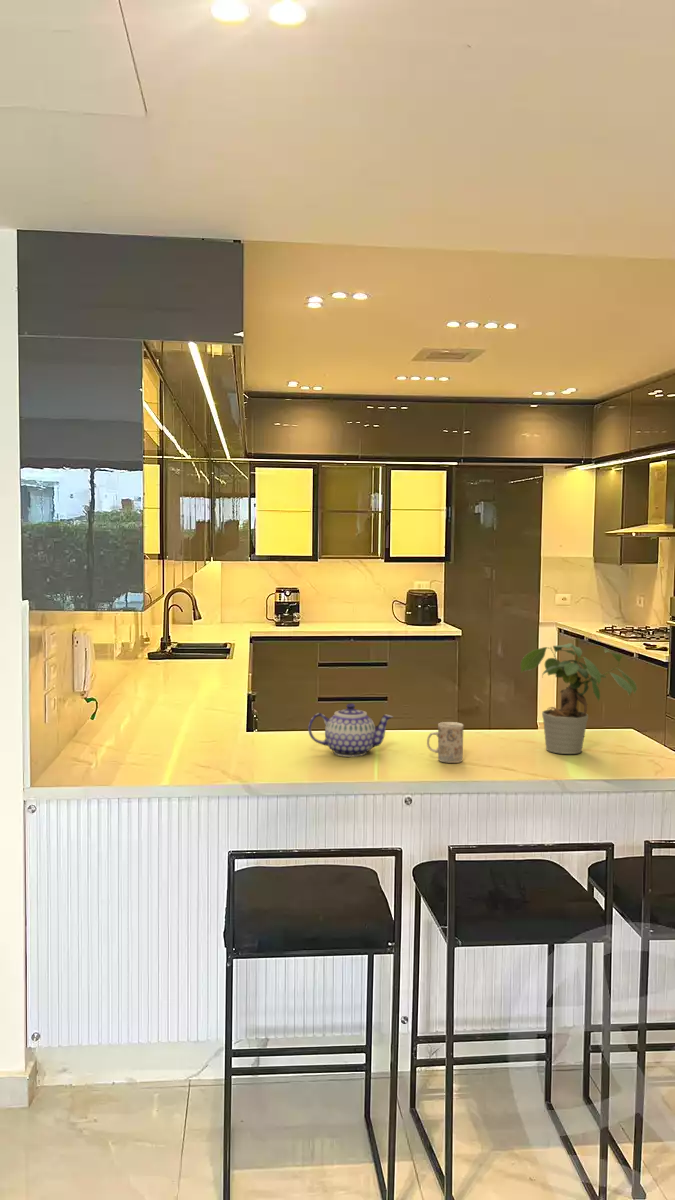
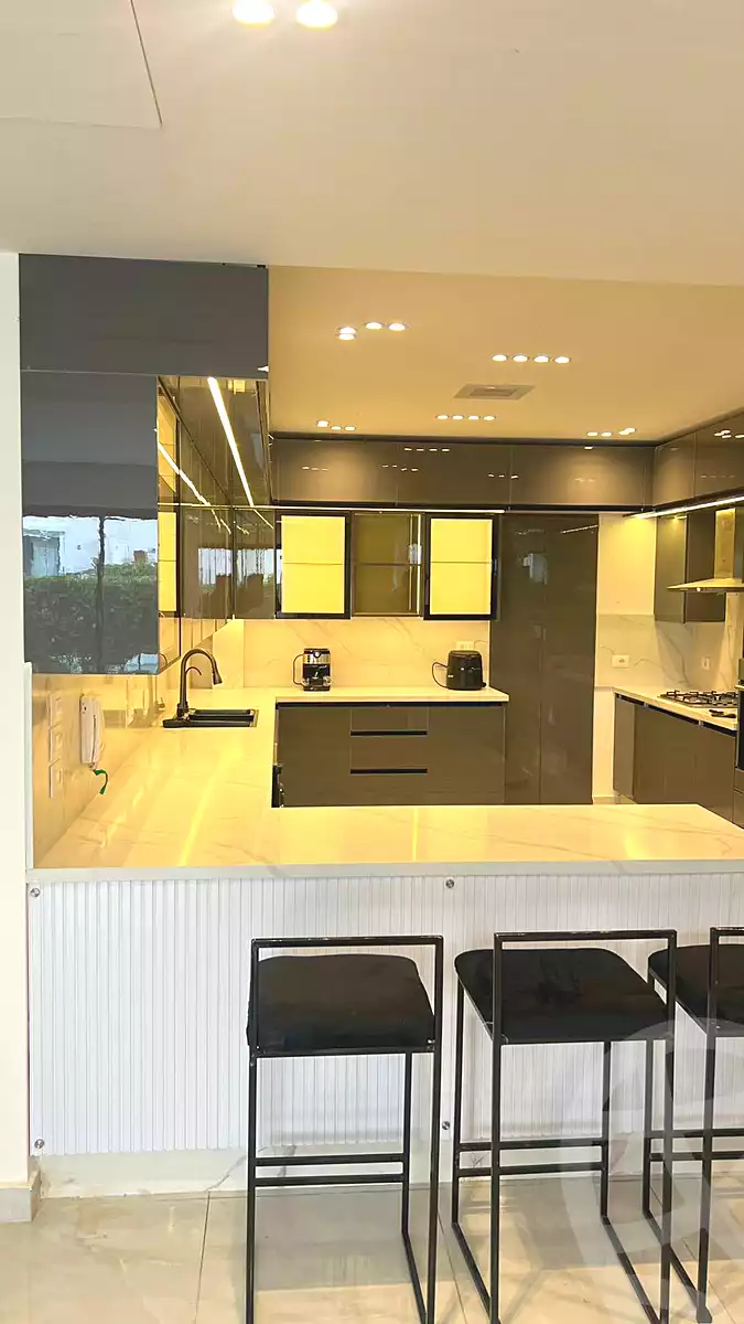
- potted plant [519,642,638,755]
- mug [426,721,465,764]
- teapot [307,702,394,758]
